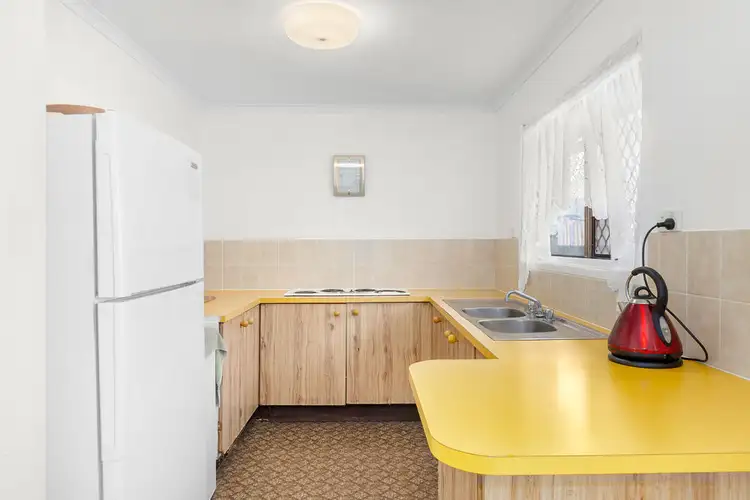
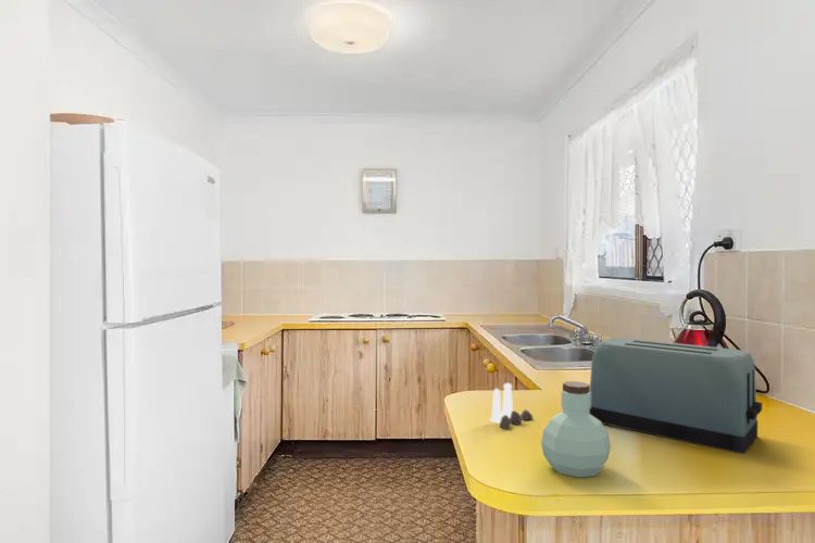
+ toaster [589,337,763,455]
+ salt and pepper shaker set [489,382,535,430]
+ jar [540,380,612,479]
